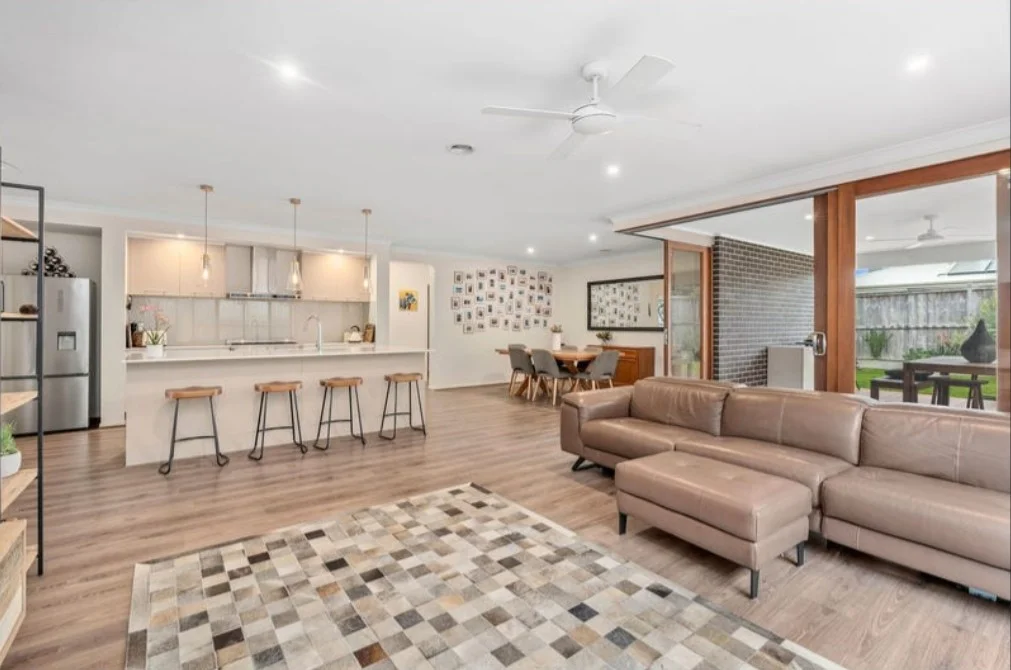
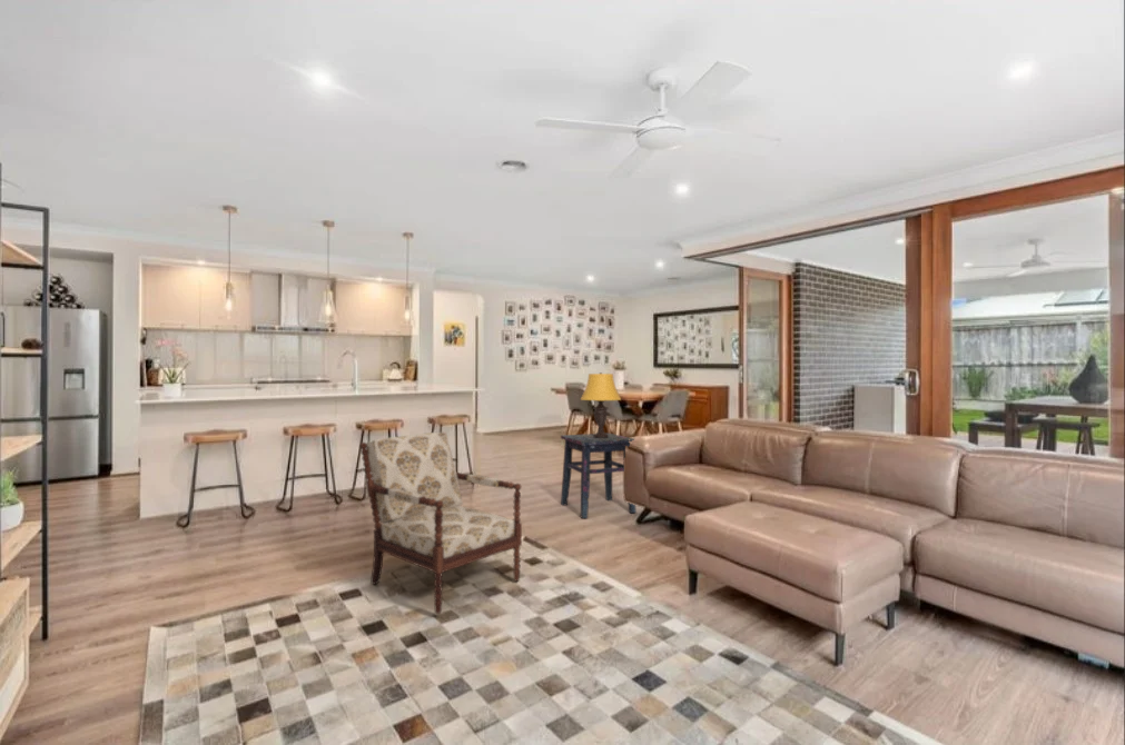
+ armchair [359,430,523,615]
+ side table [560,433,638,519]
+ table lamp [580,371,622,438]
